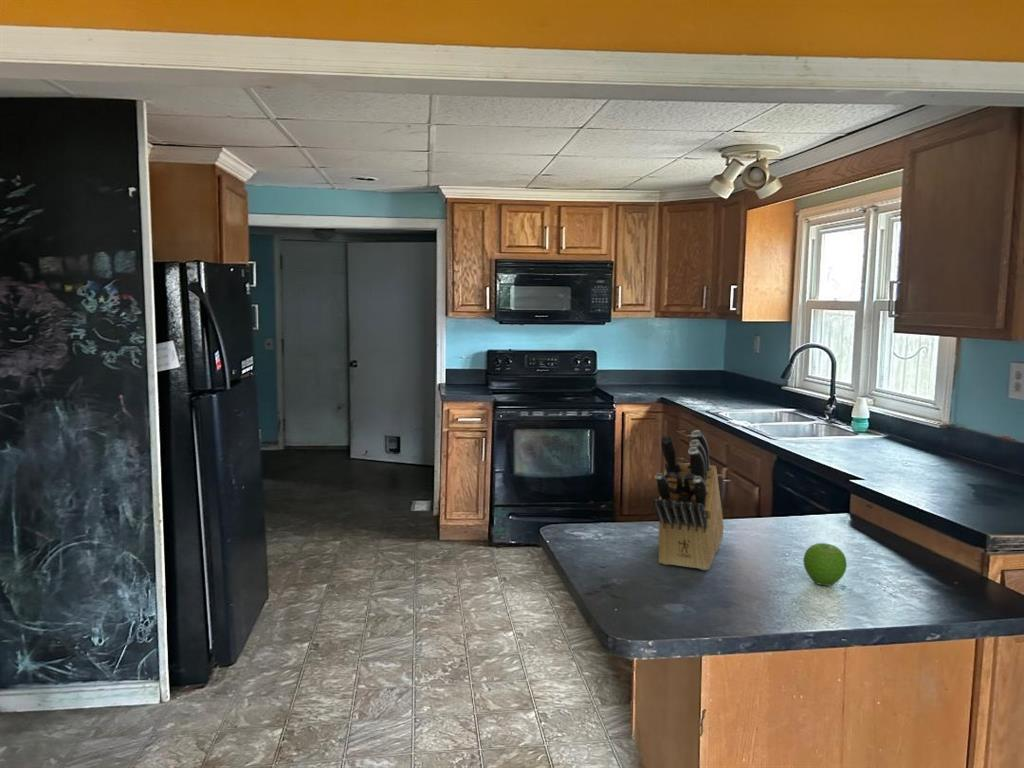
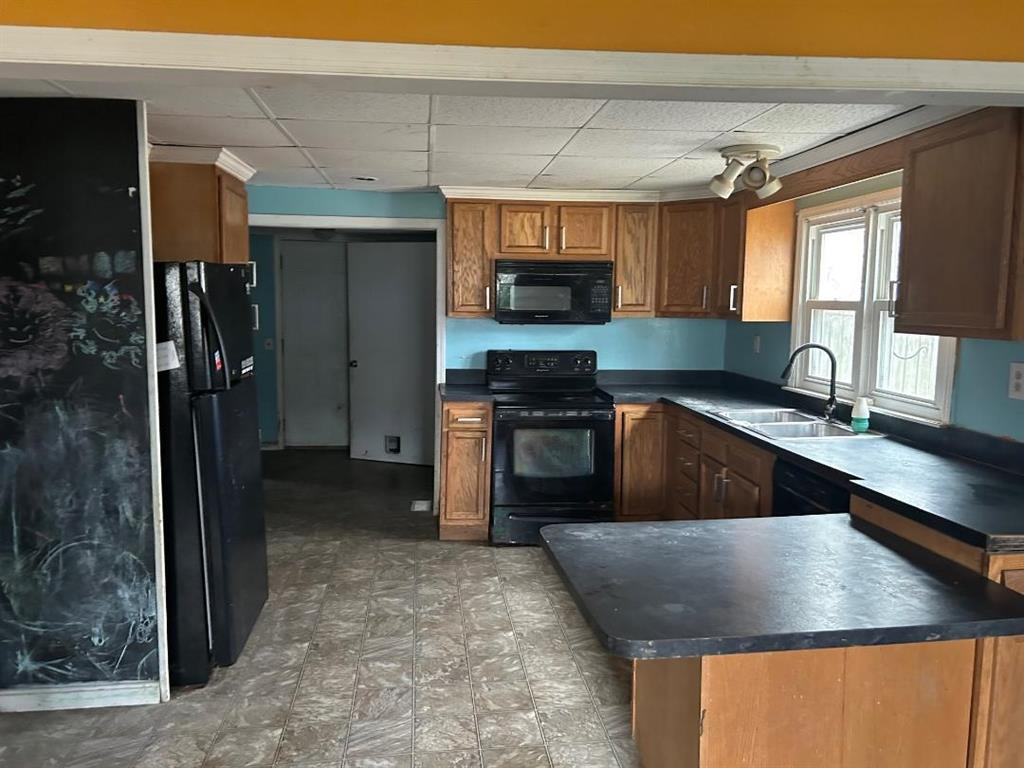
- fruit [802,542,848,587]
- knife block [652,429,725,571]
